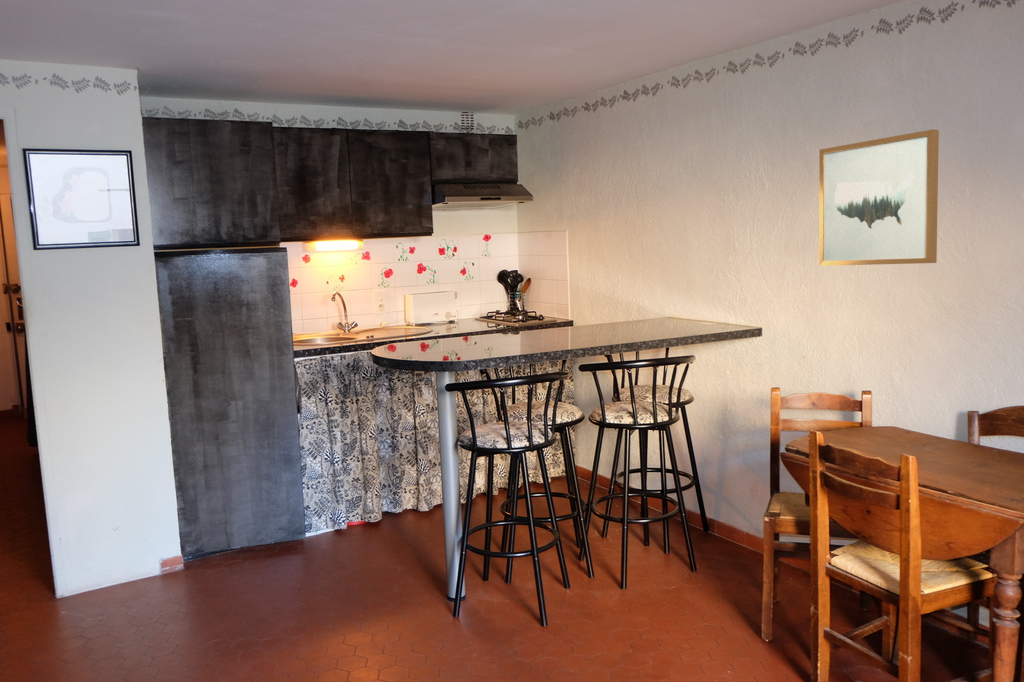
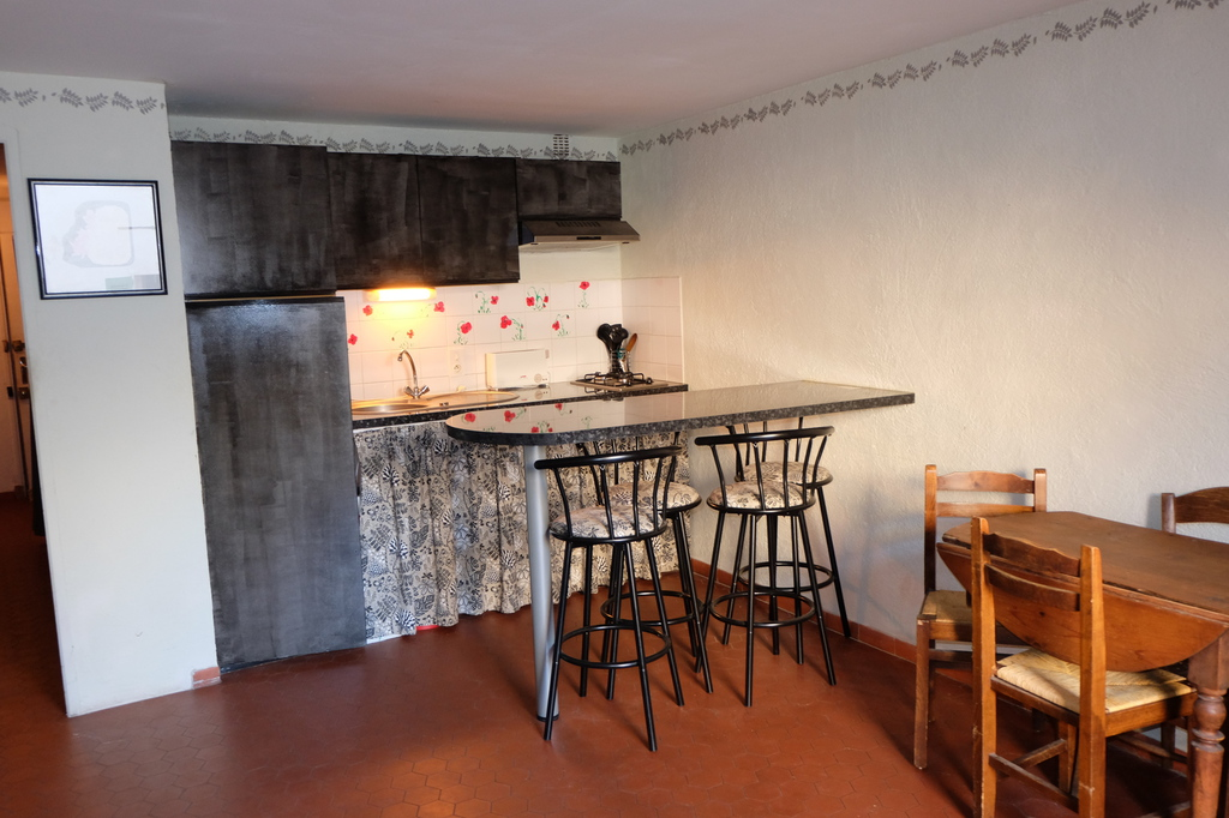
- wall art [818,128,940,267]
